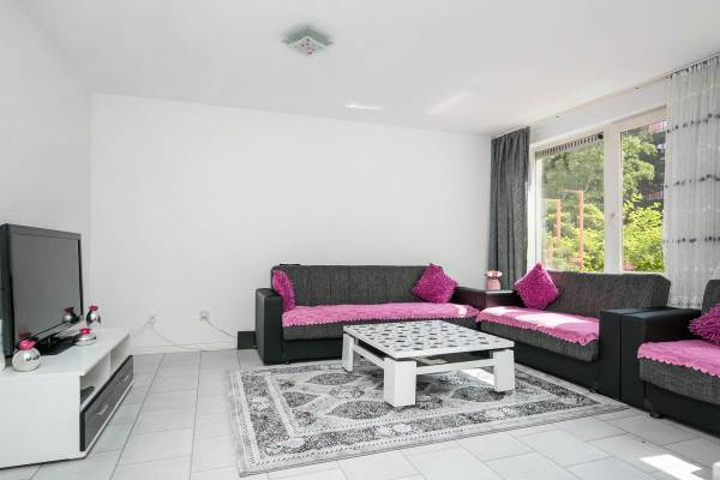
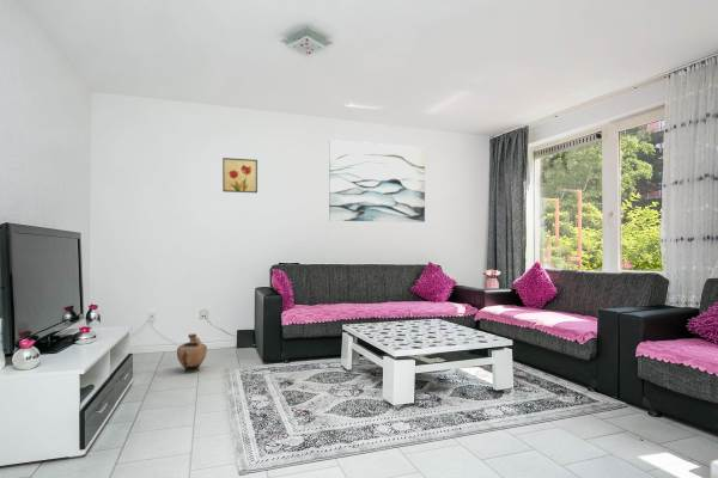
+ ceramic jug [176,332,208,374]
+ wall art [328,139,426,223]
+ wall art [221,157,258,194]
